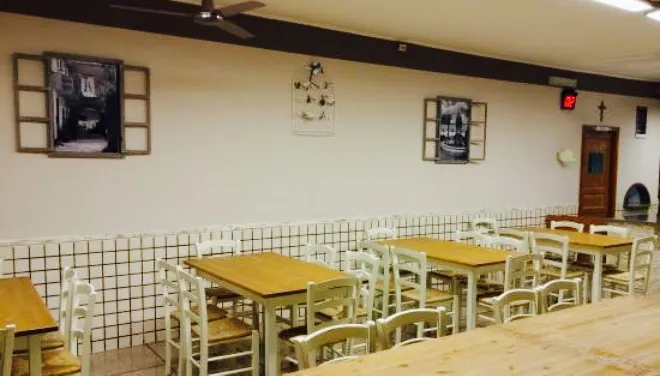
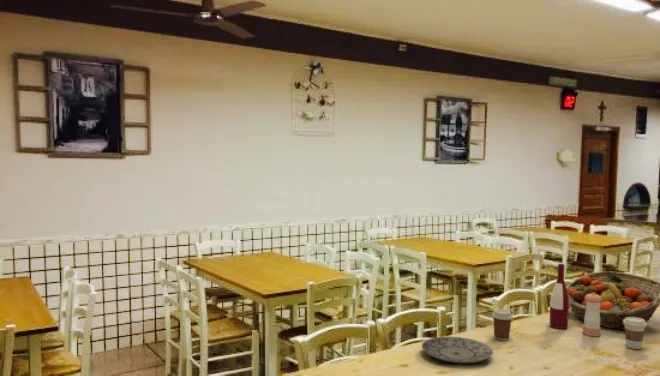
+ alcohol [549,263,570,330]
+ coffee cup [623,317,648,350]
+ plate [421,336,494,364]
+ coffee cup [491,308,514,341]
+ pepper shaker [582,293,602,337]
+ fruit basket [566,270,660,331]
